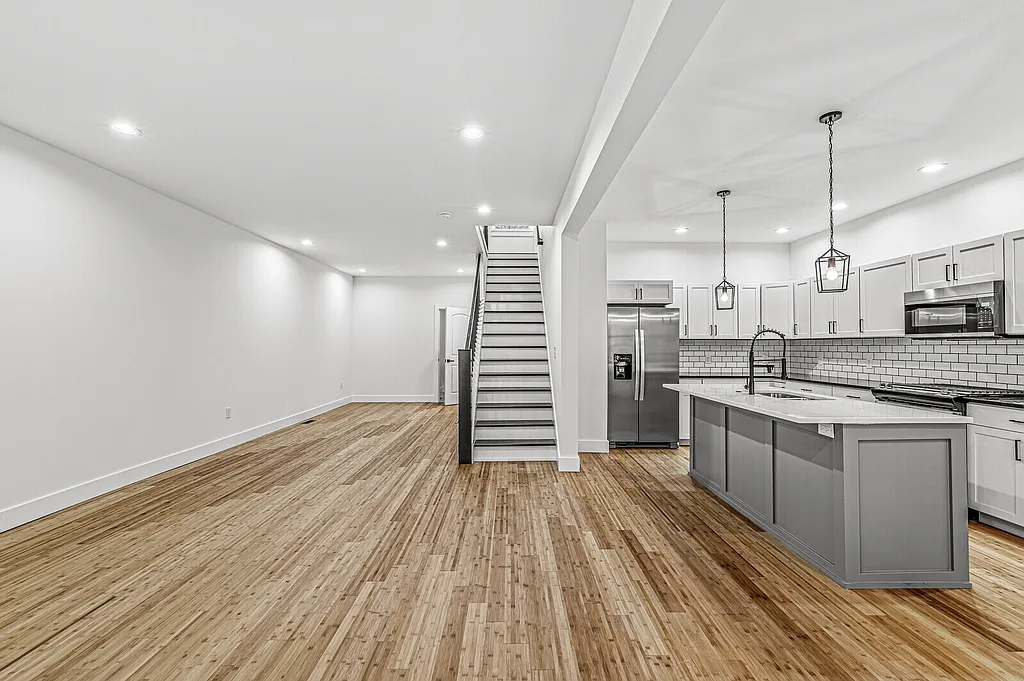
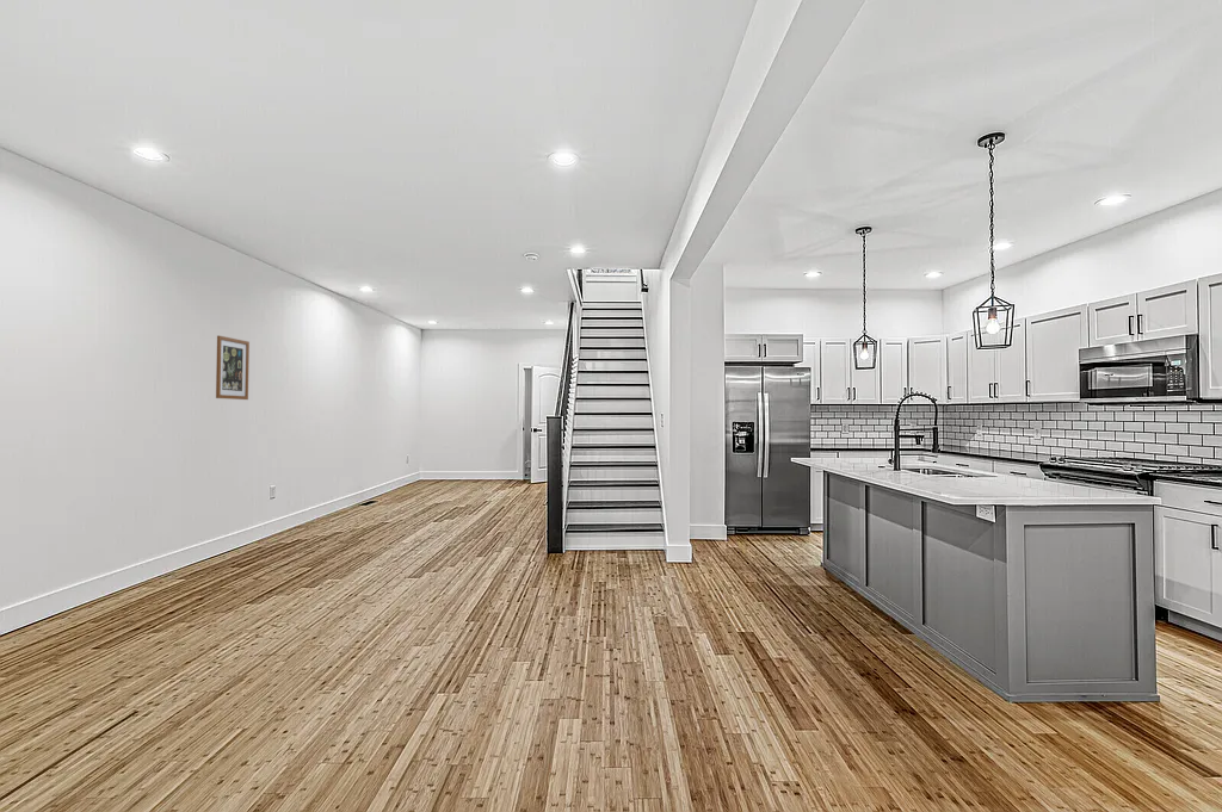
+ wall art [215,335,251,401]
